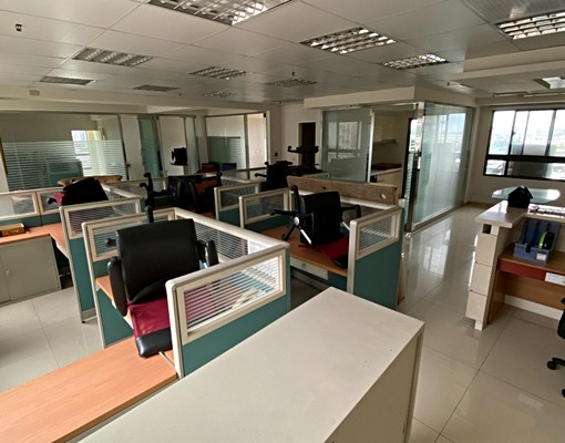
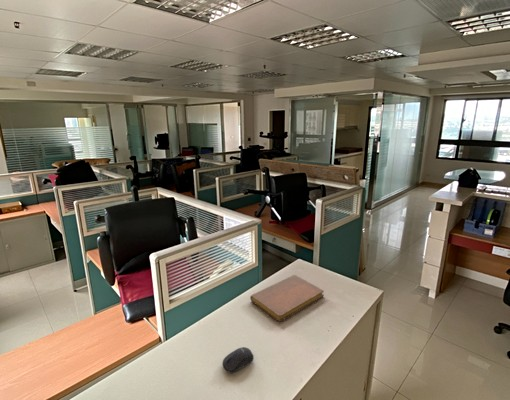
+ computer mouse [221,346,255,374]
+ notebook [249,274,325,323]
